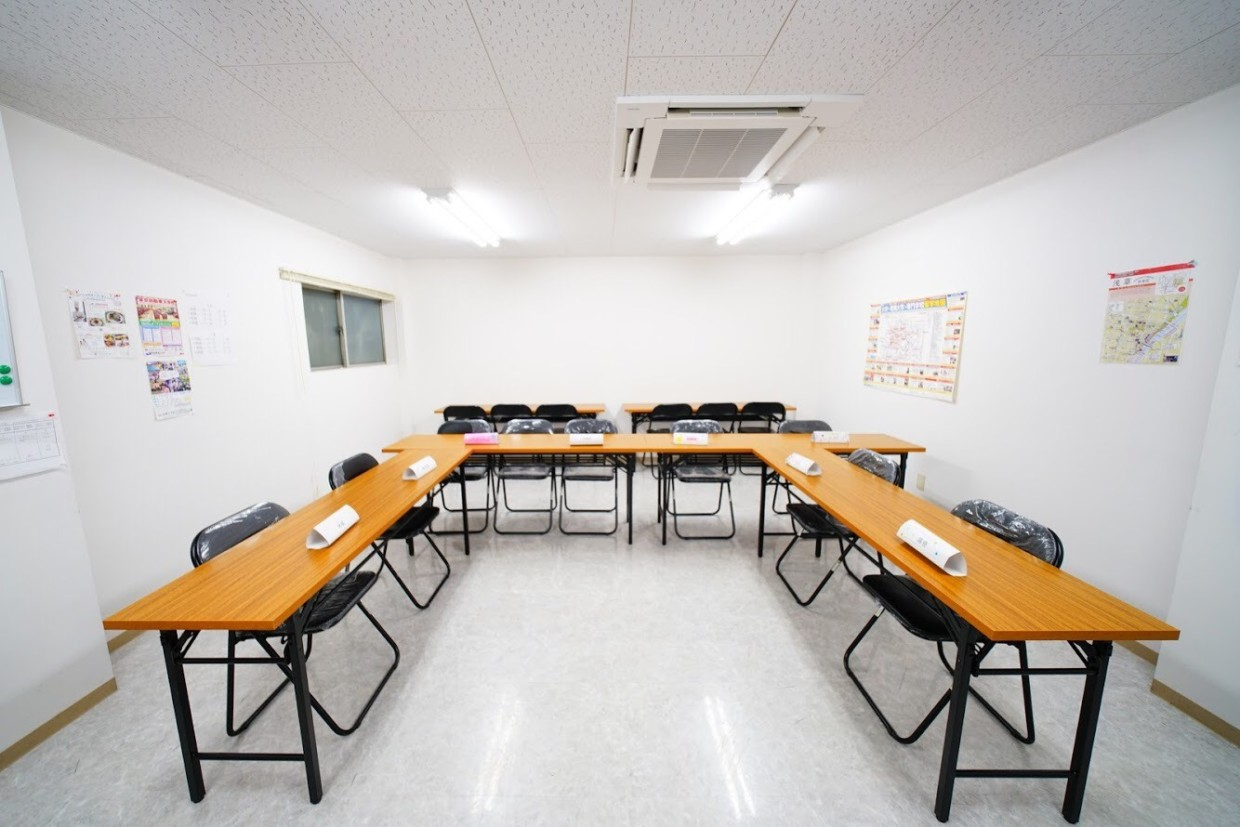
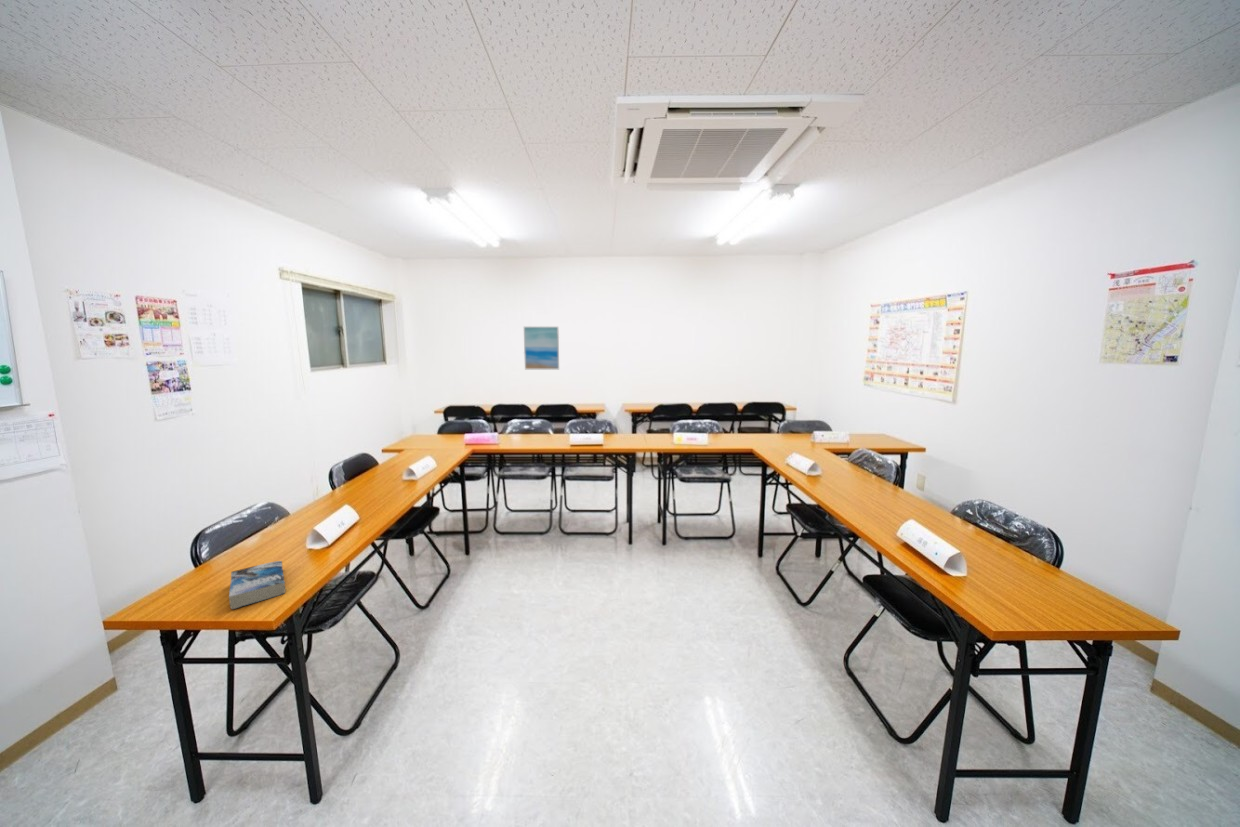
+ book [228,560,286,610]
+ wall art [523,326,560,370]
